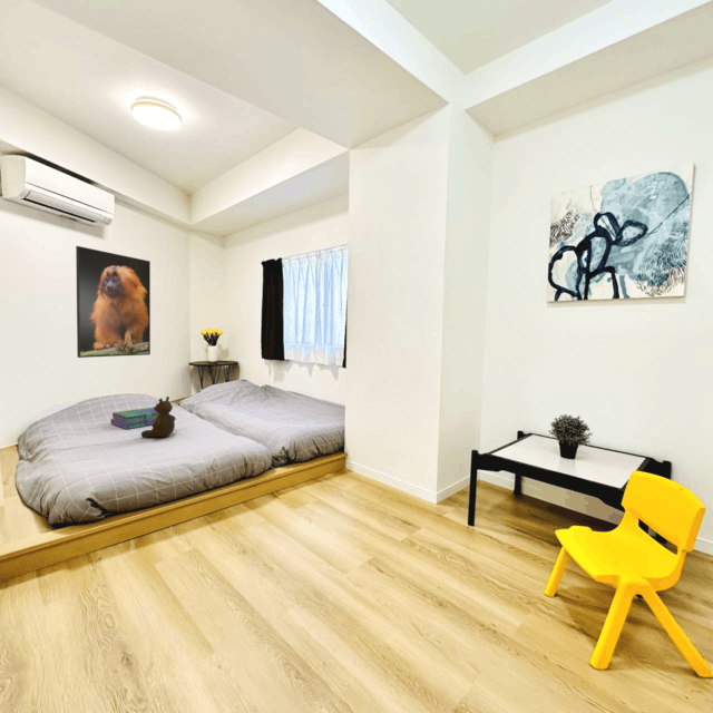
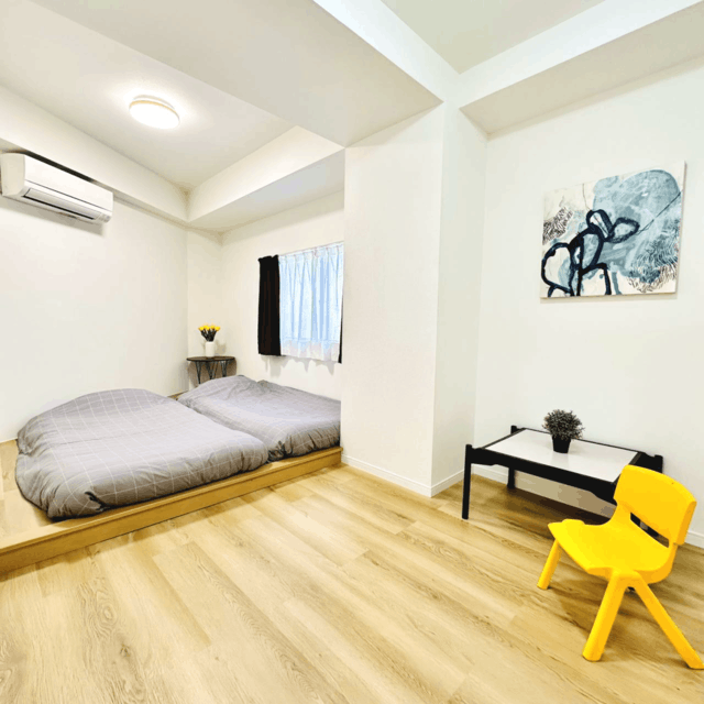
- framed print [75,245,152,359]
- stack of books [109,407,159,430]
- teddy bear [140,395,177,438]
